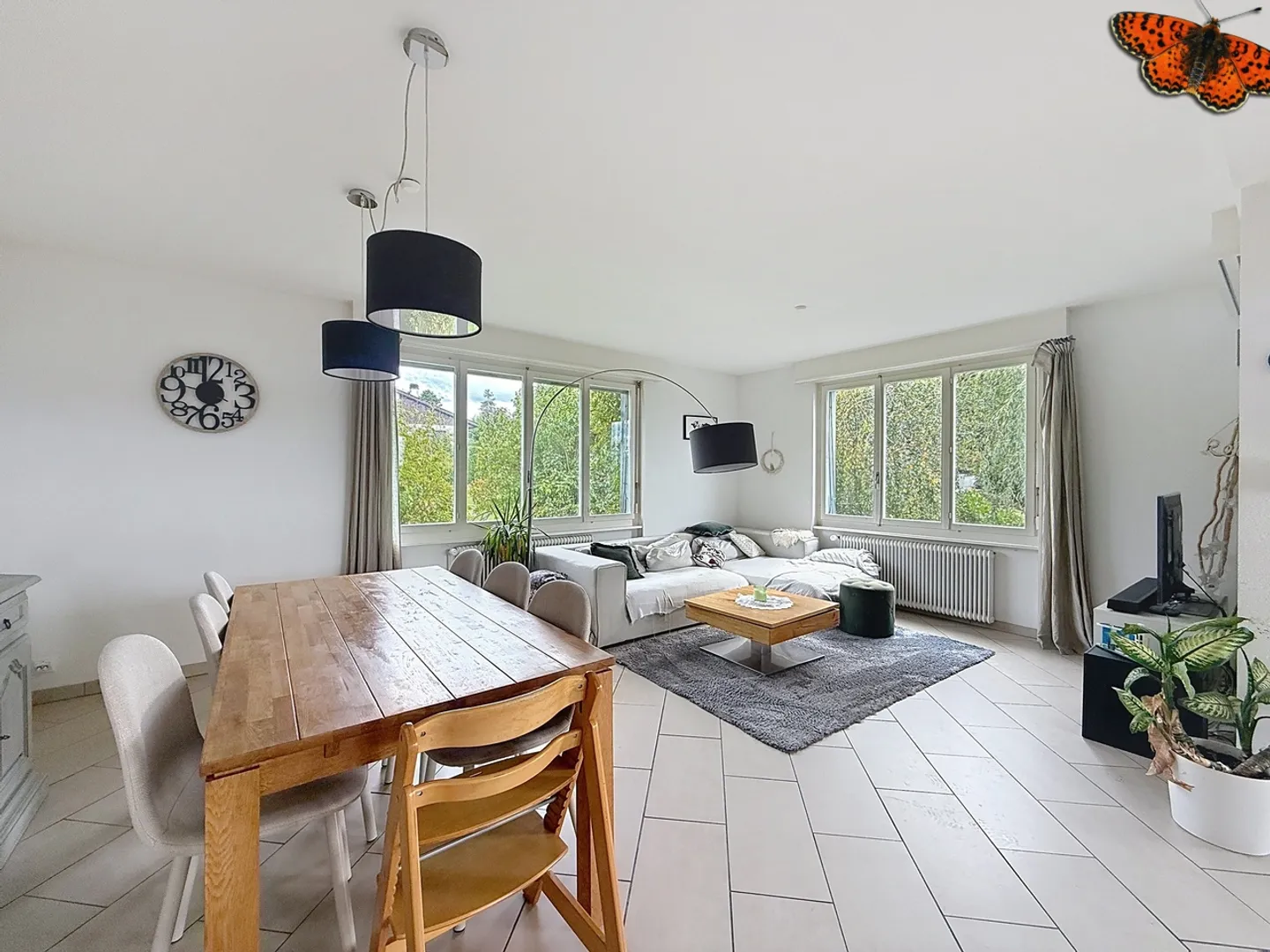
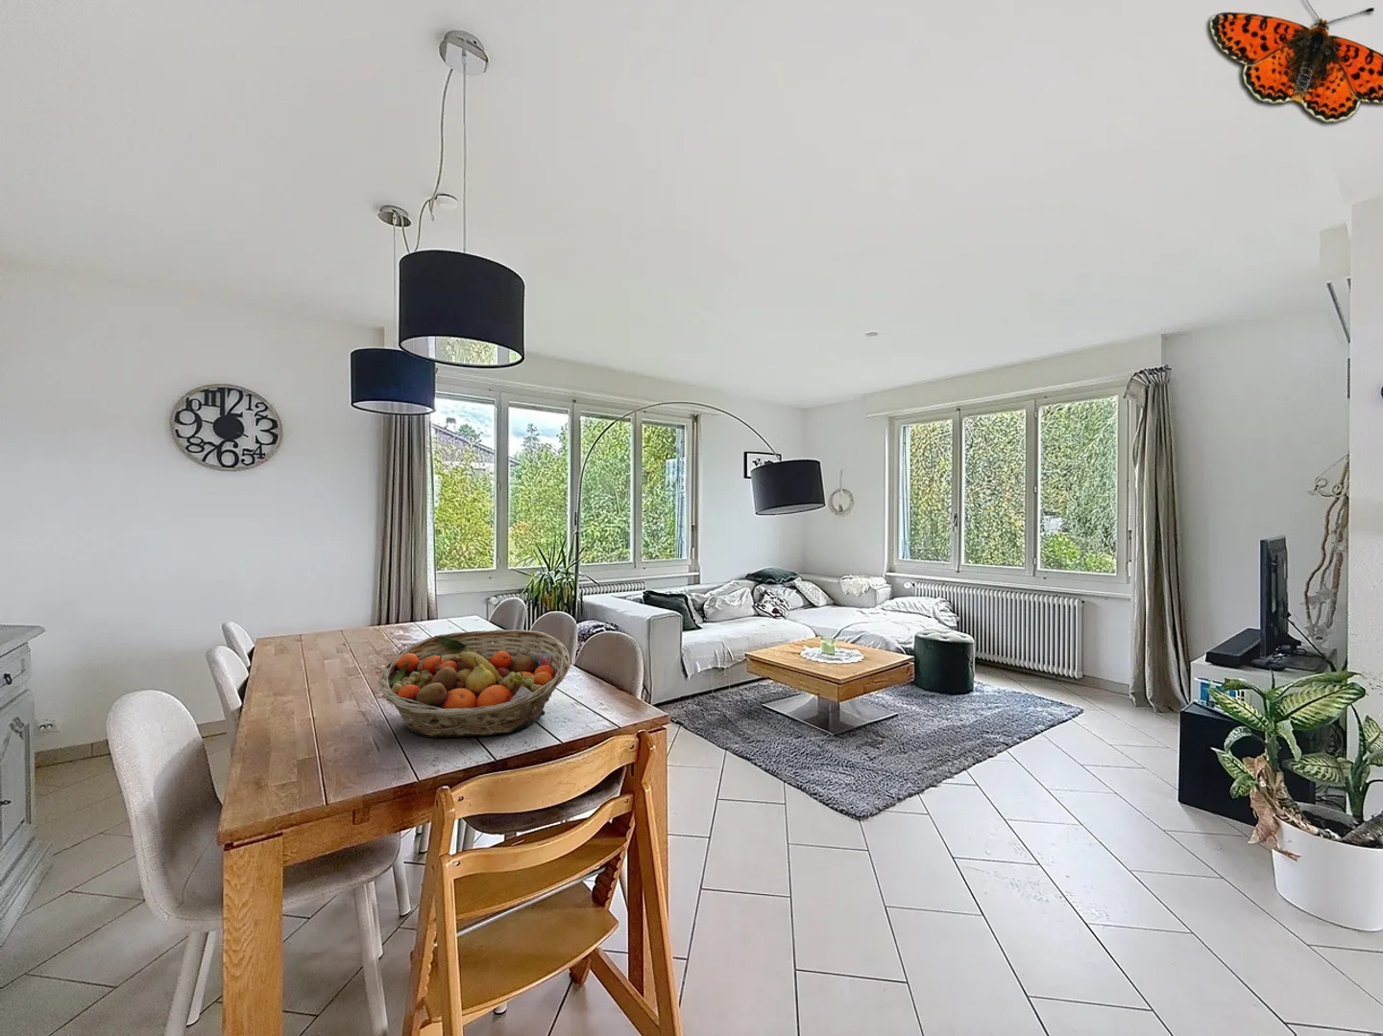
+ fruit basket [378,628,572,739]
